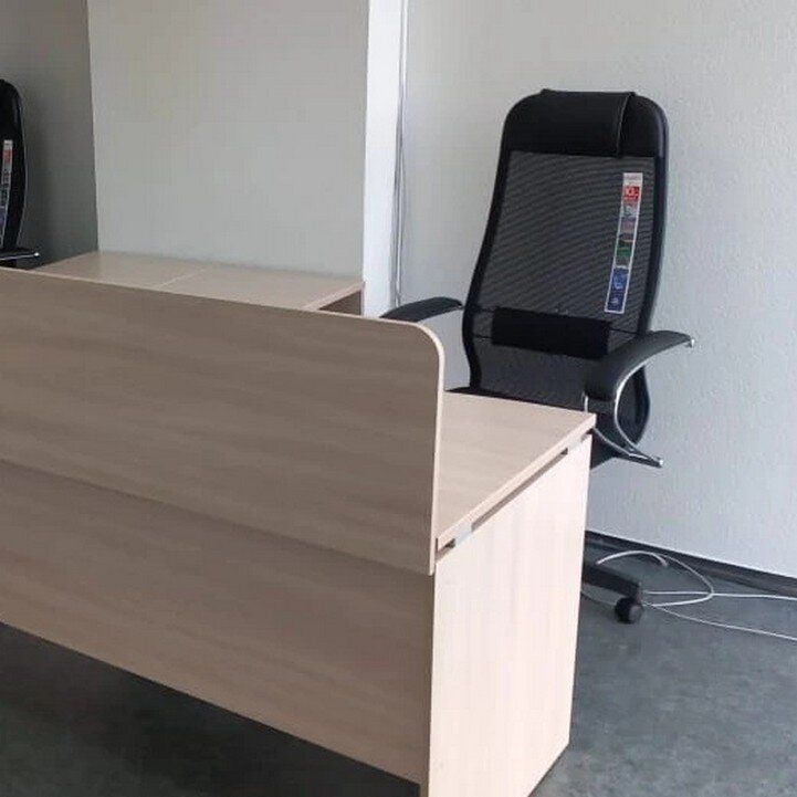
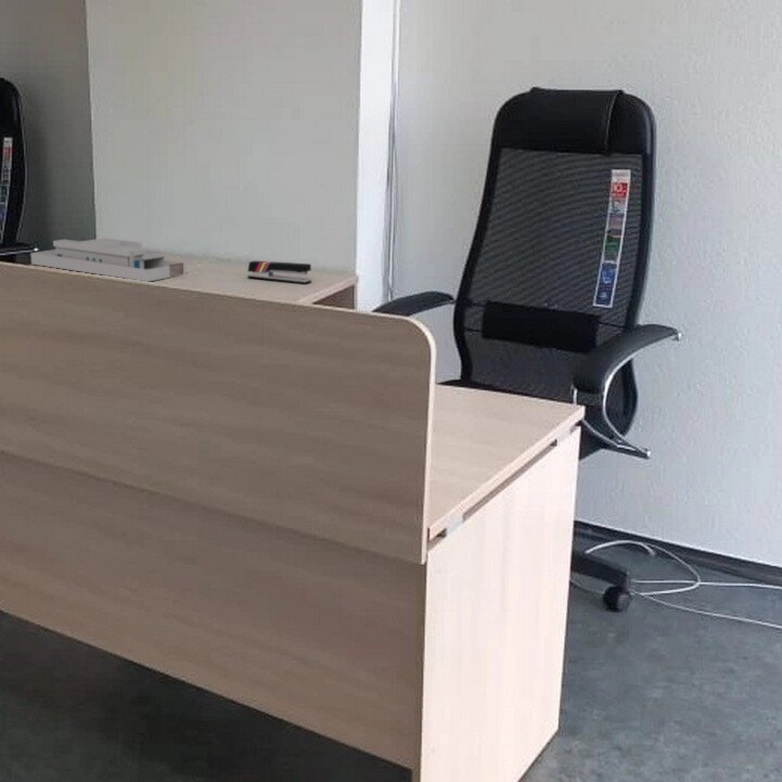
+ stapler [246,260,312,285]
+ desk organizer [30,238,188,283]
